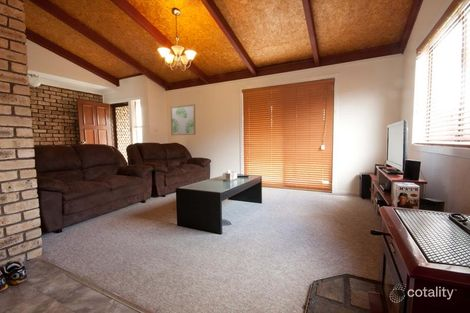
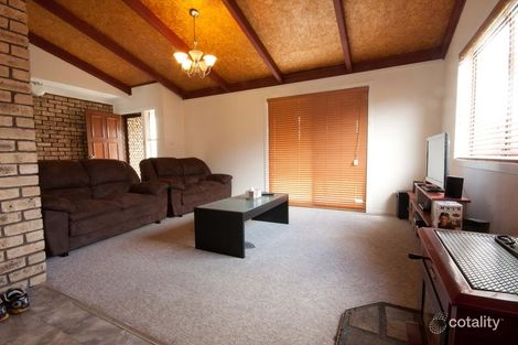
- wall art [170,103,197,136]
